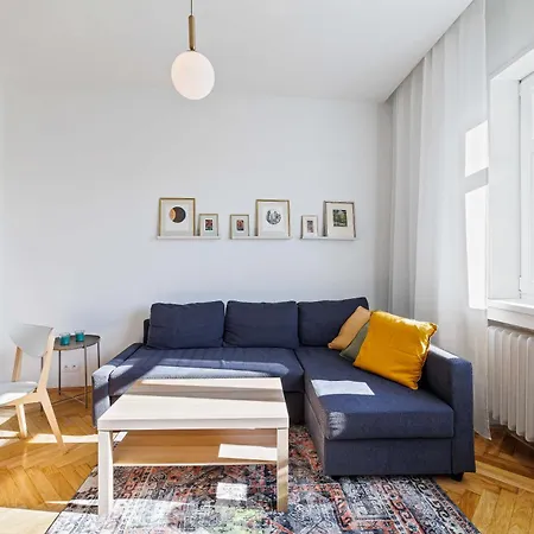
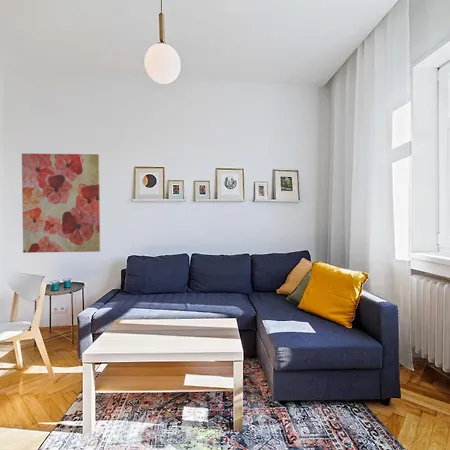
+ wall art [21,152,101,254]
